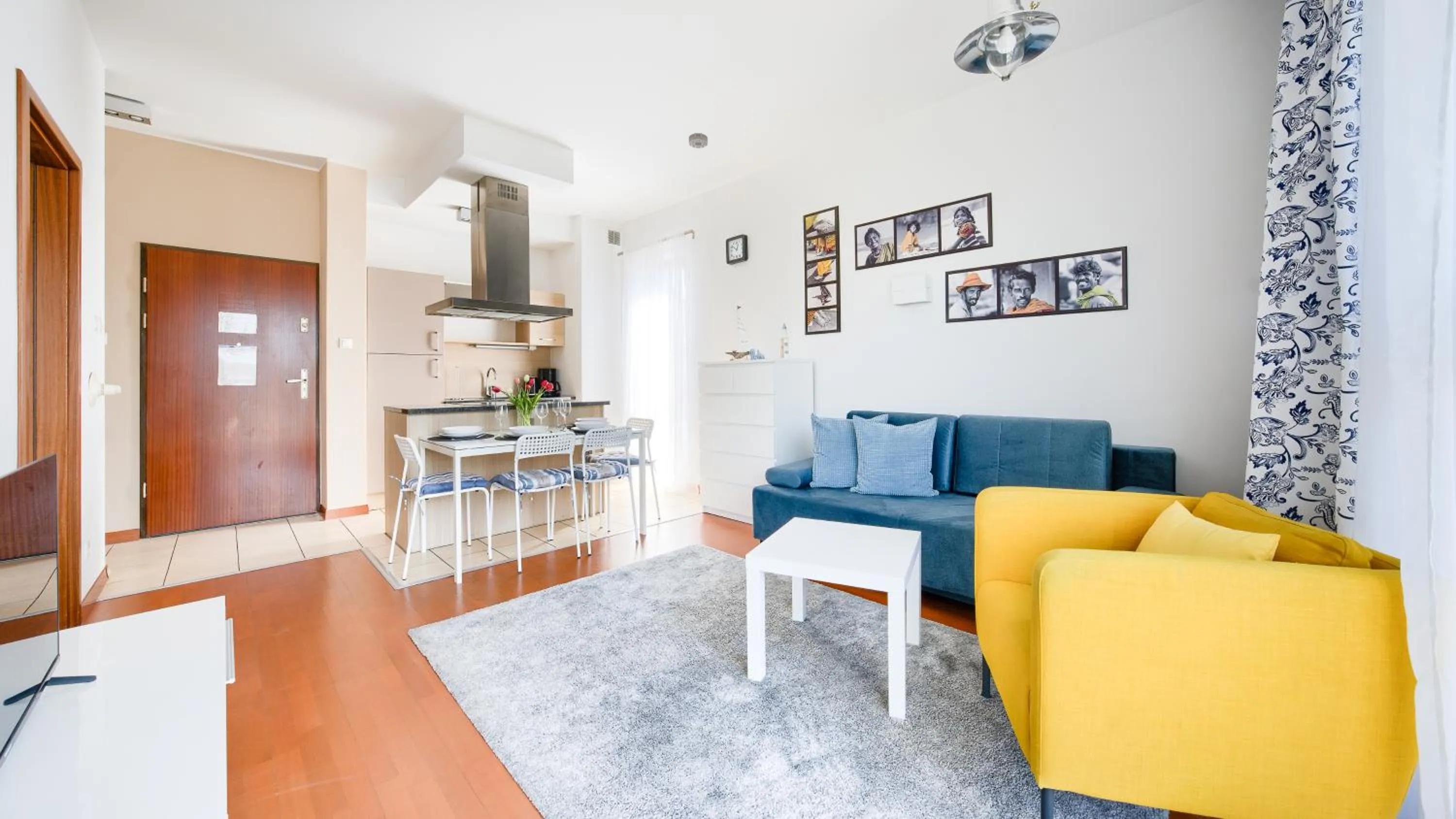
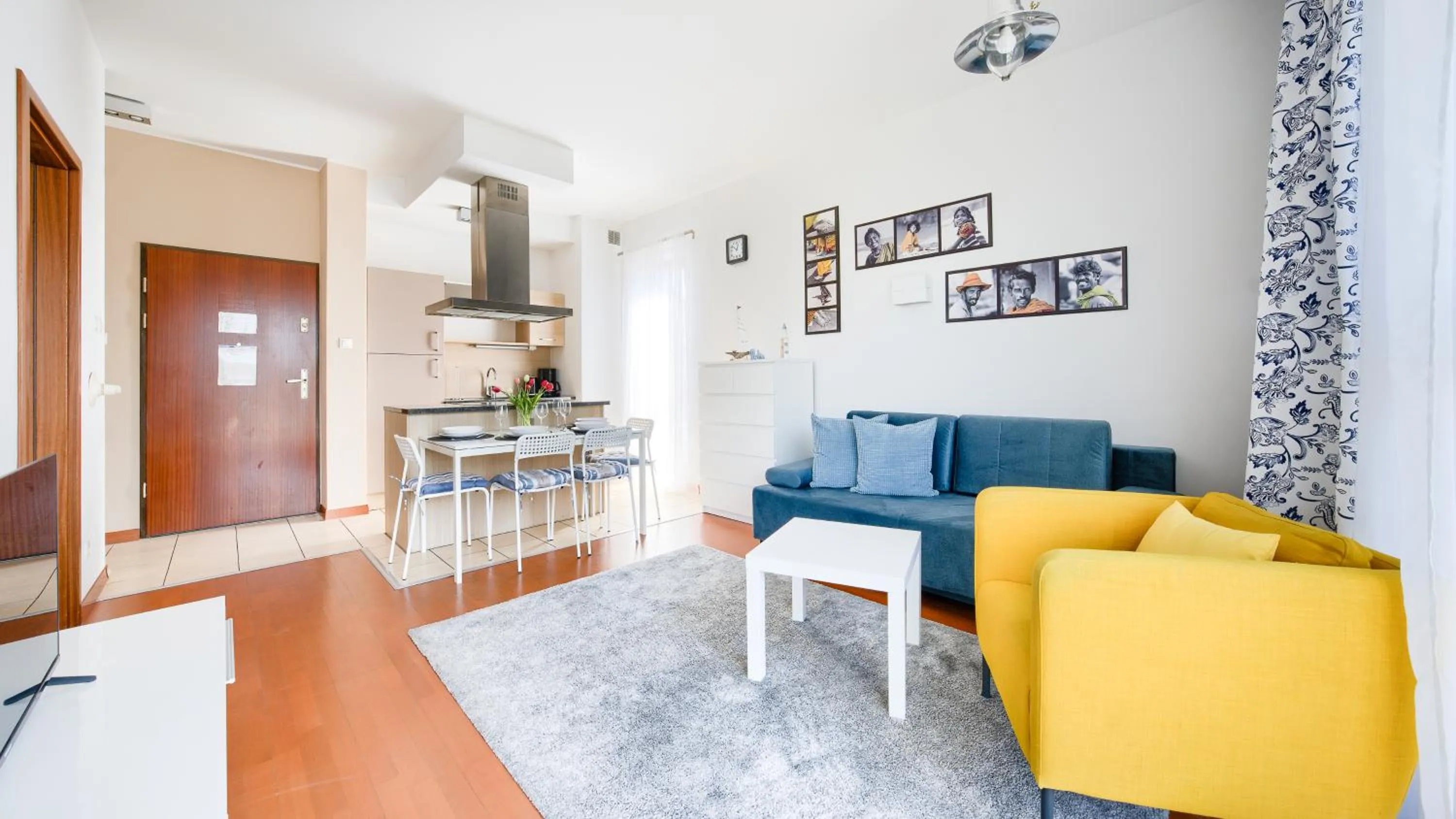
- smoke detector [688,132,708,149]
